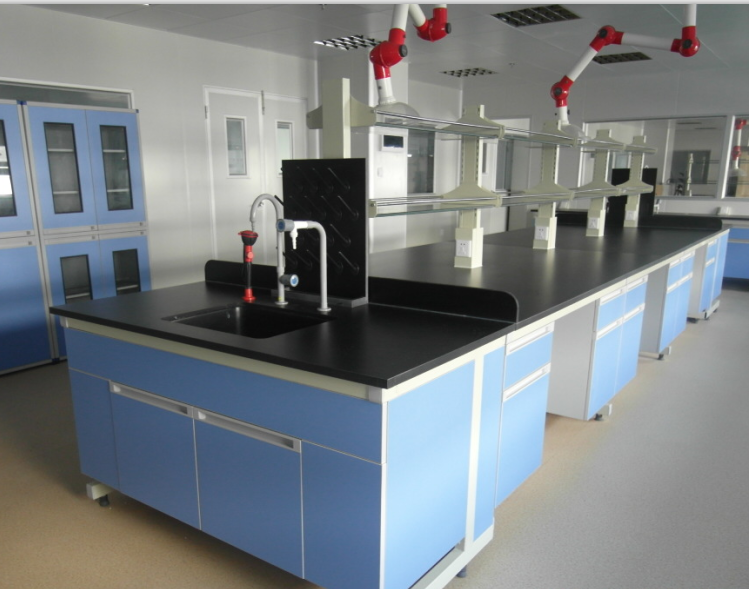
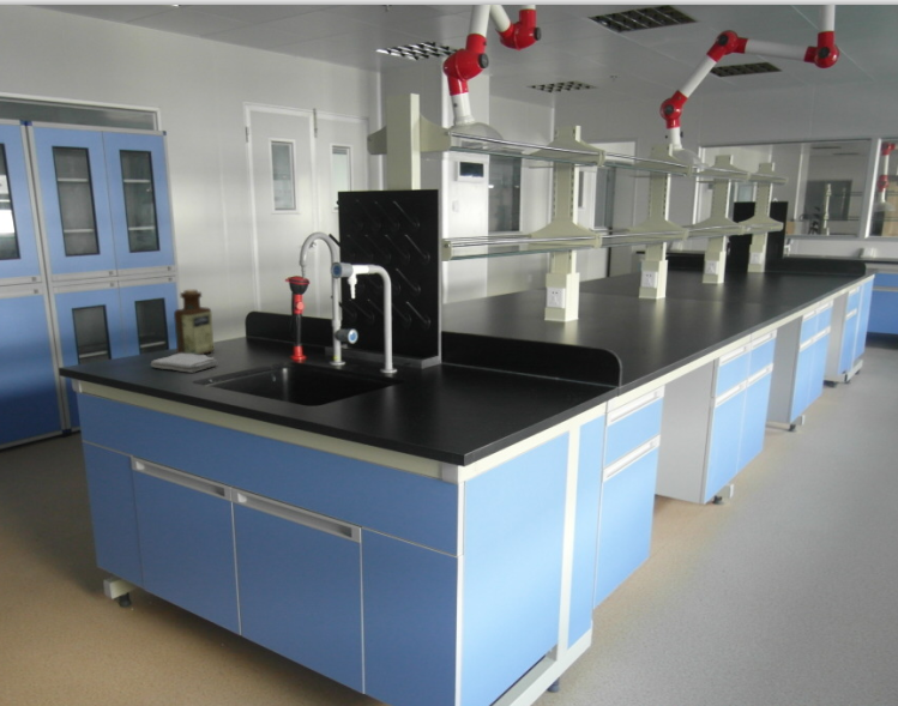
+ bottle [173,289,215,355]
+ washcloth [150,352,219,374]
